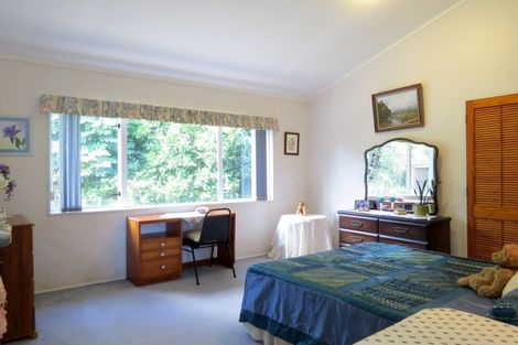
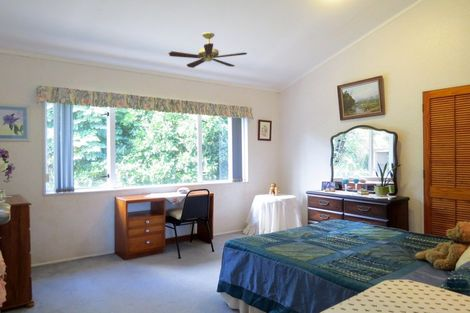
+ ceiling fan [168,31,248,69]
